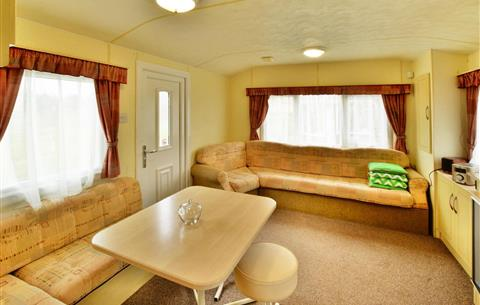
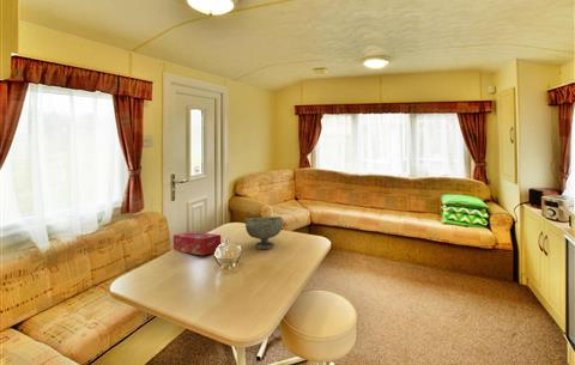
+ decorative bowl [244,215,284,250]
+ tissue box [172,231,222,256]
